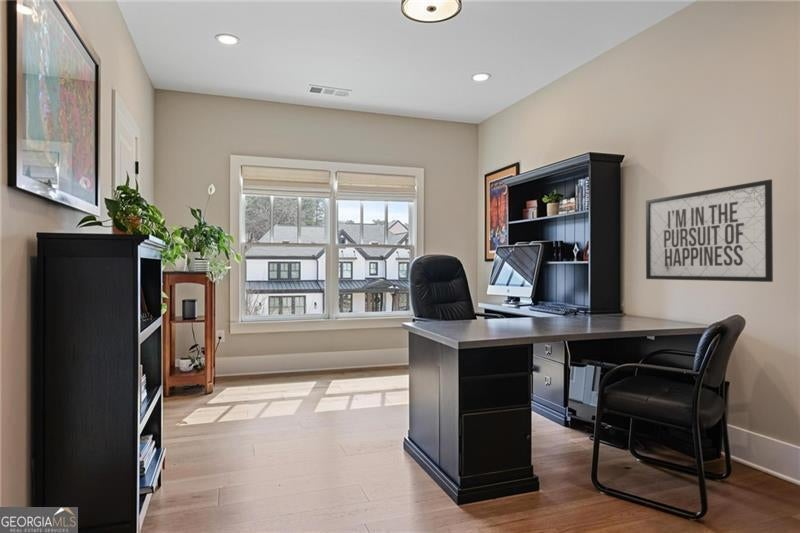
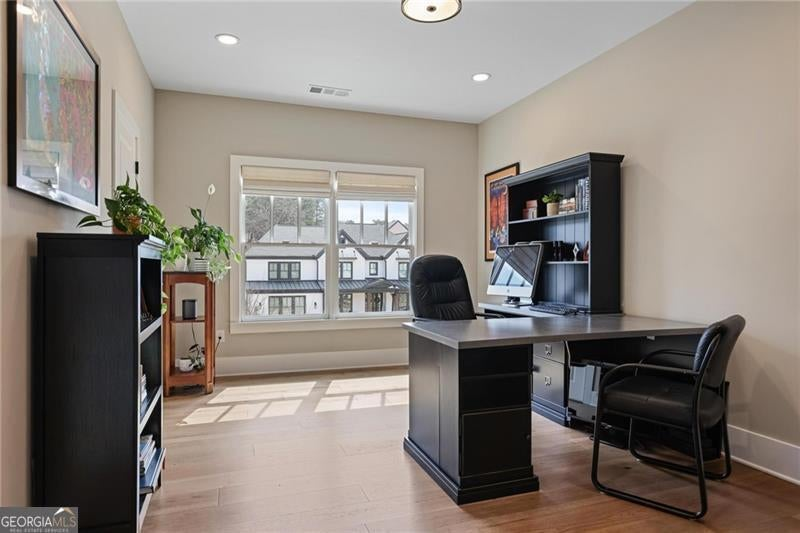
- mirror [645,178,774,283]
